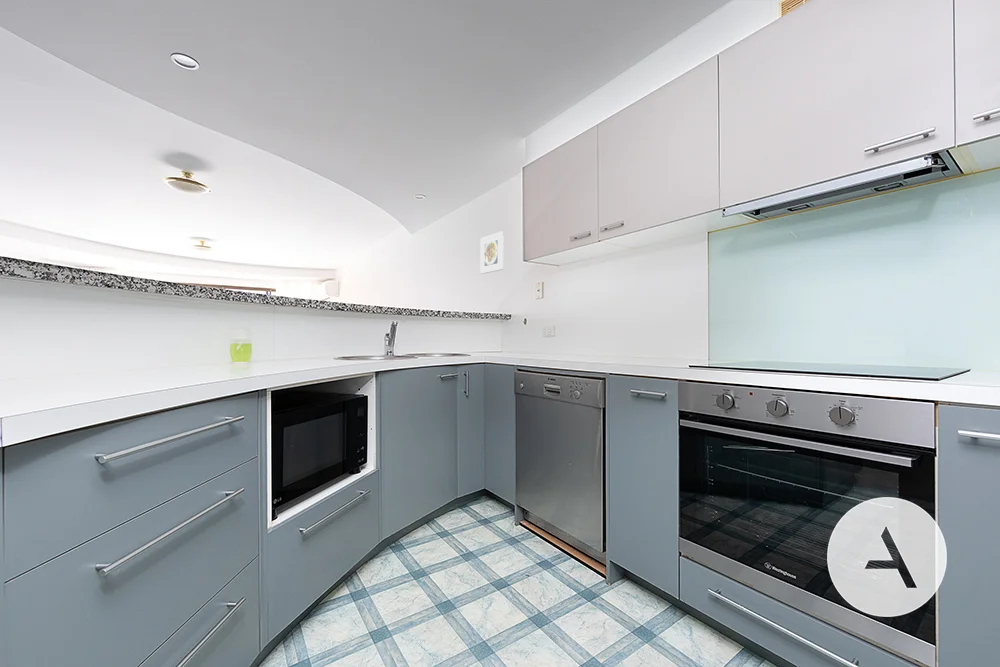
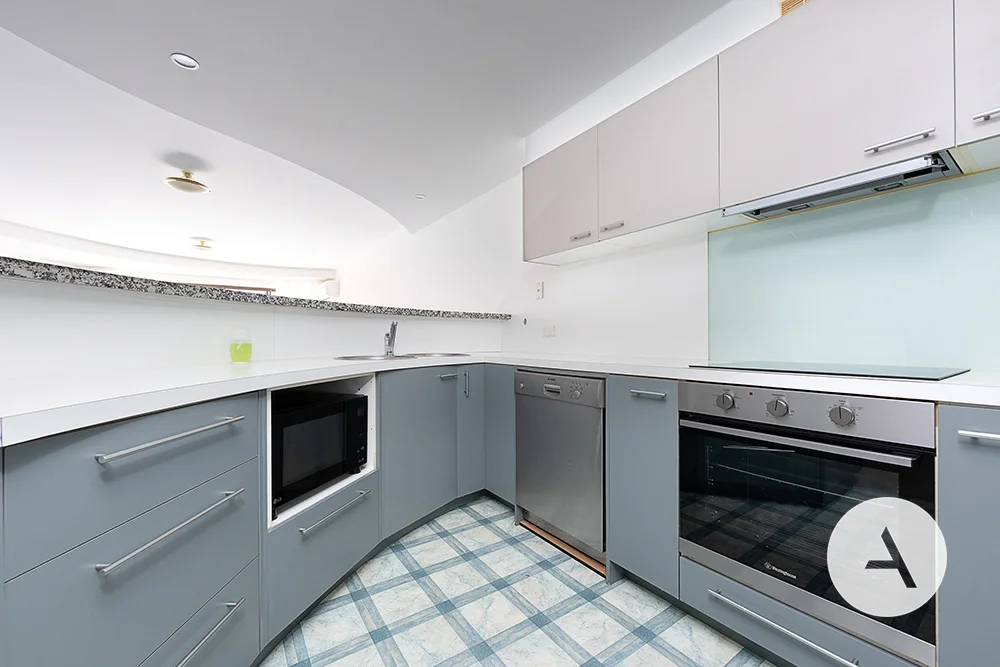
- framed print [479,231,505,275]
